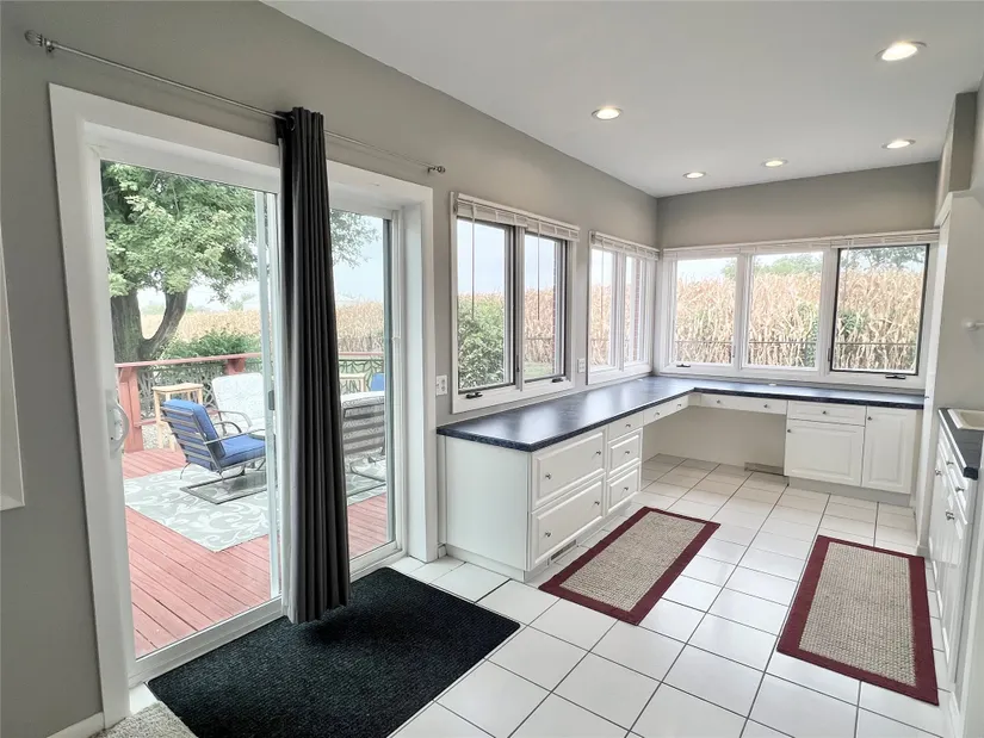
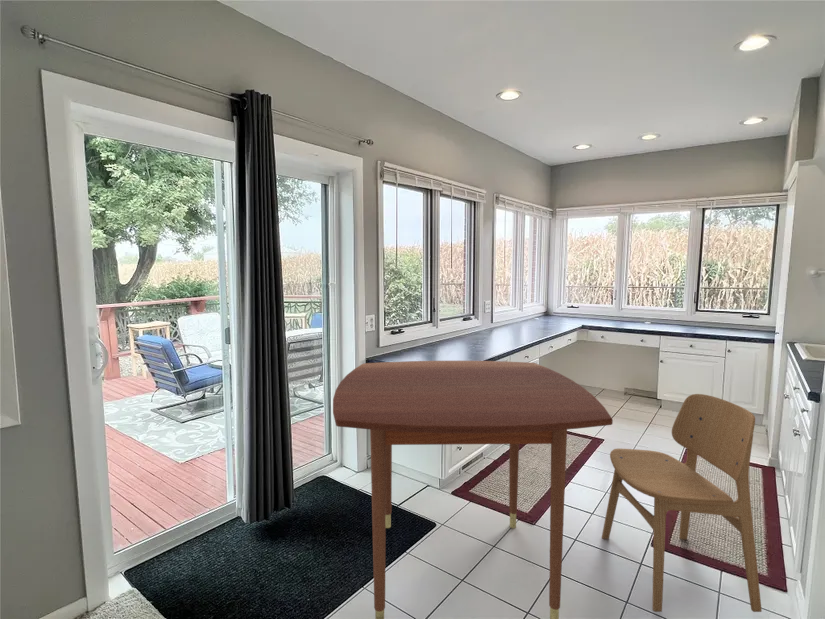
+ dining chair [601,393,763,613]
+ dining table [332,360,614,619]
